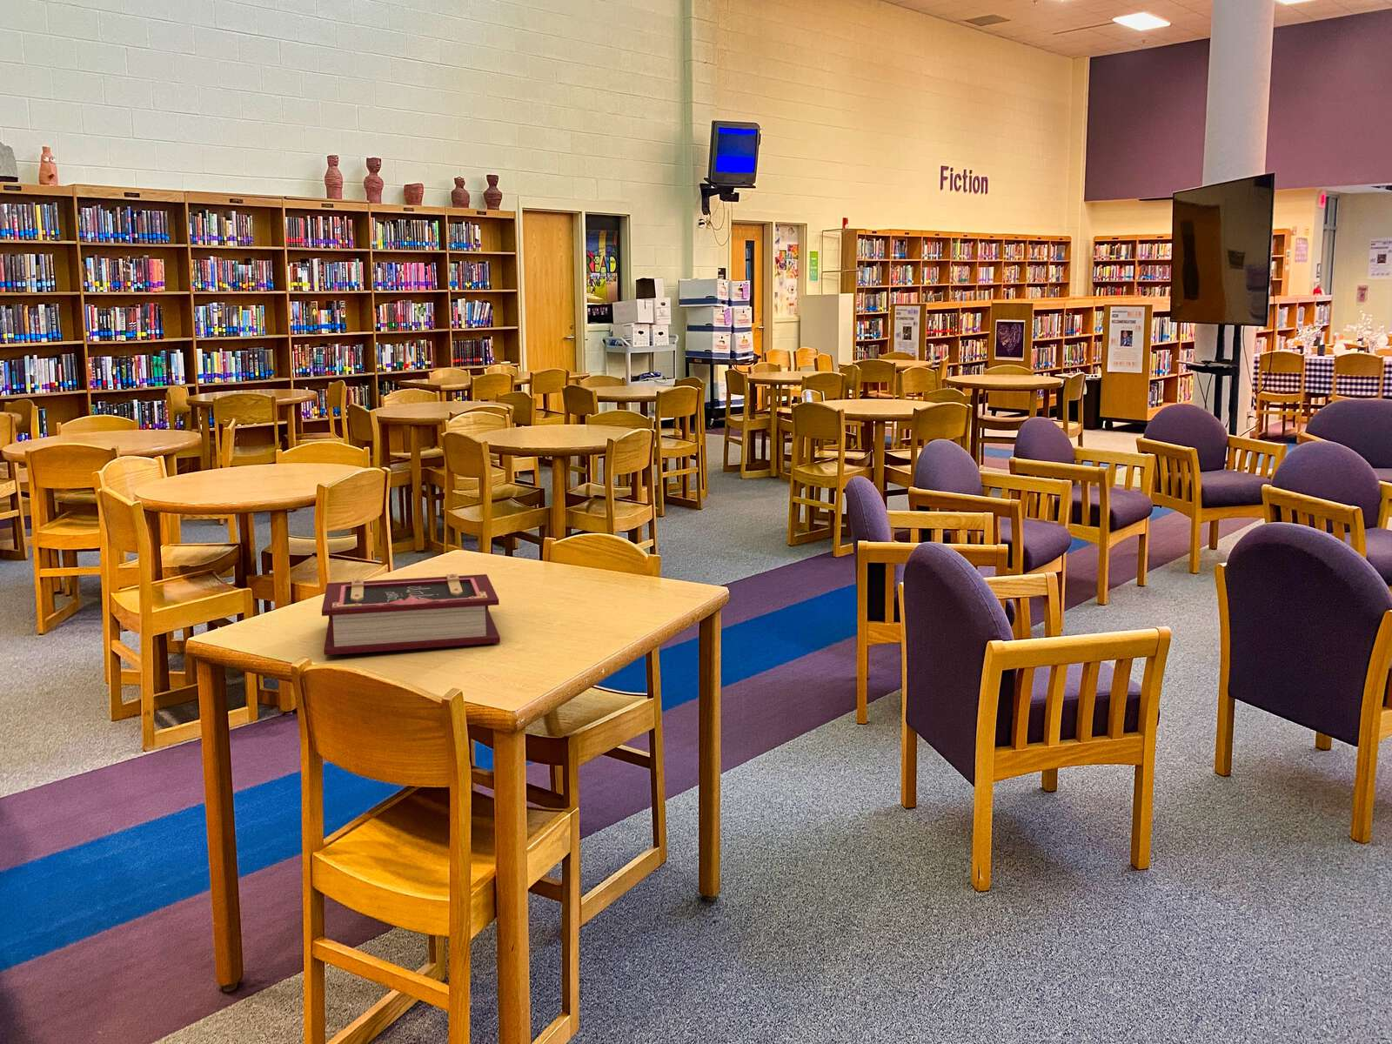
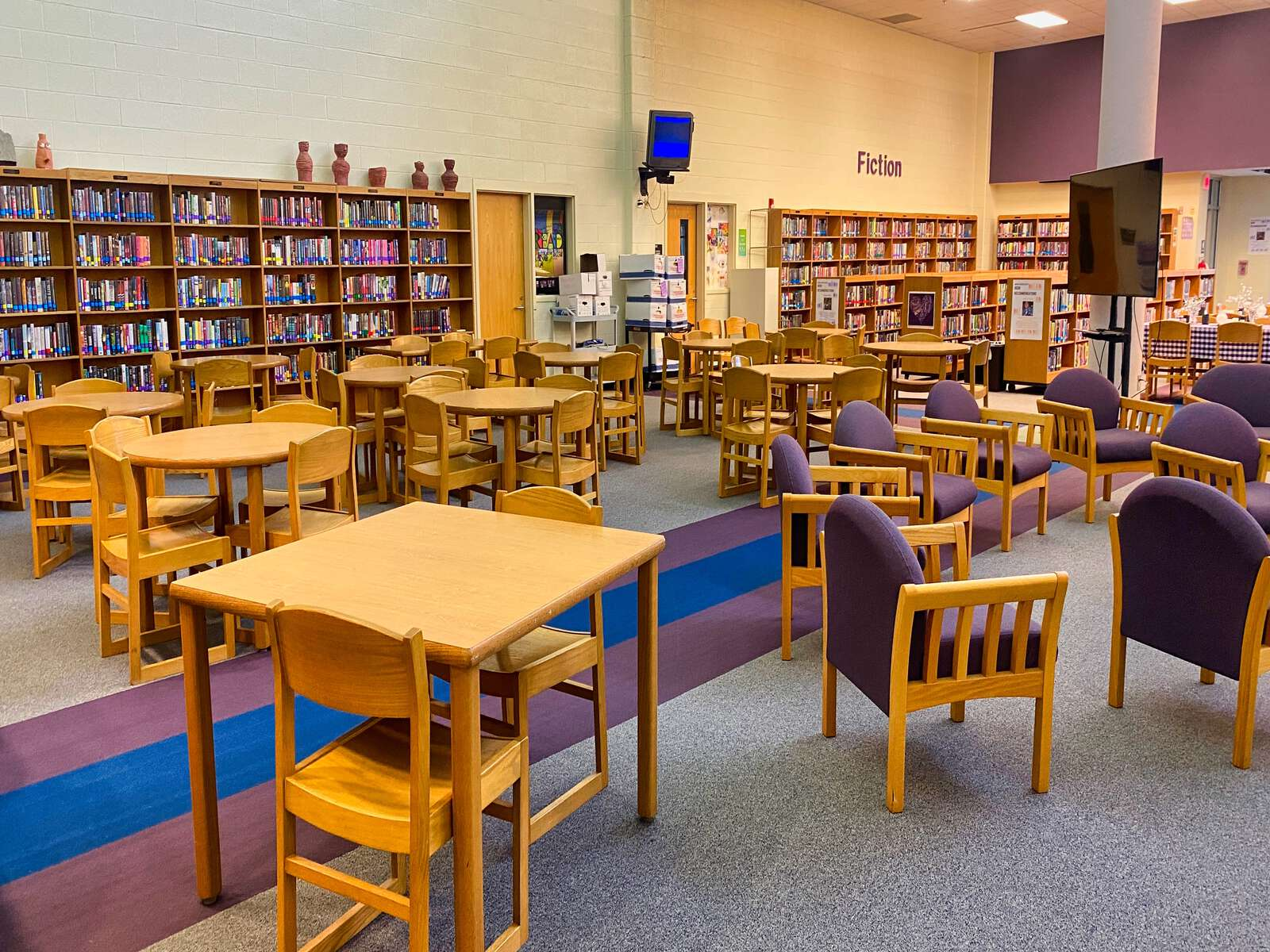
- book [321,572,501,656]
